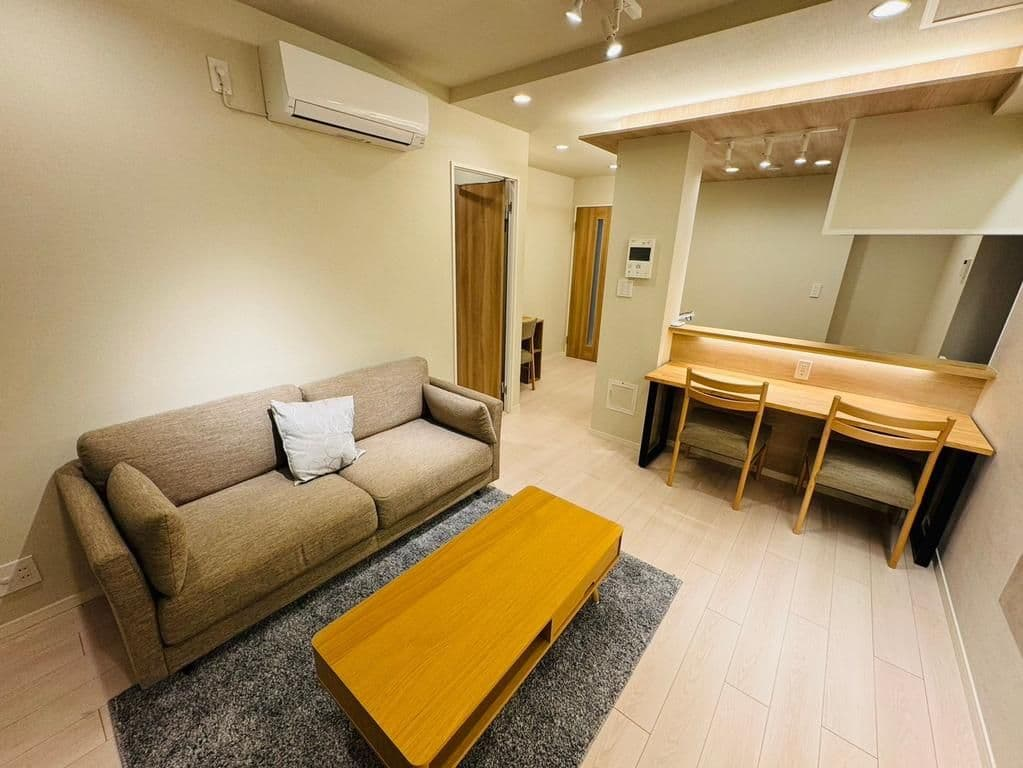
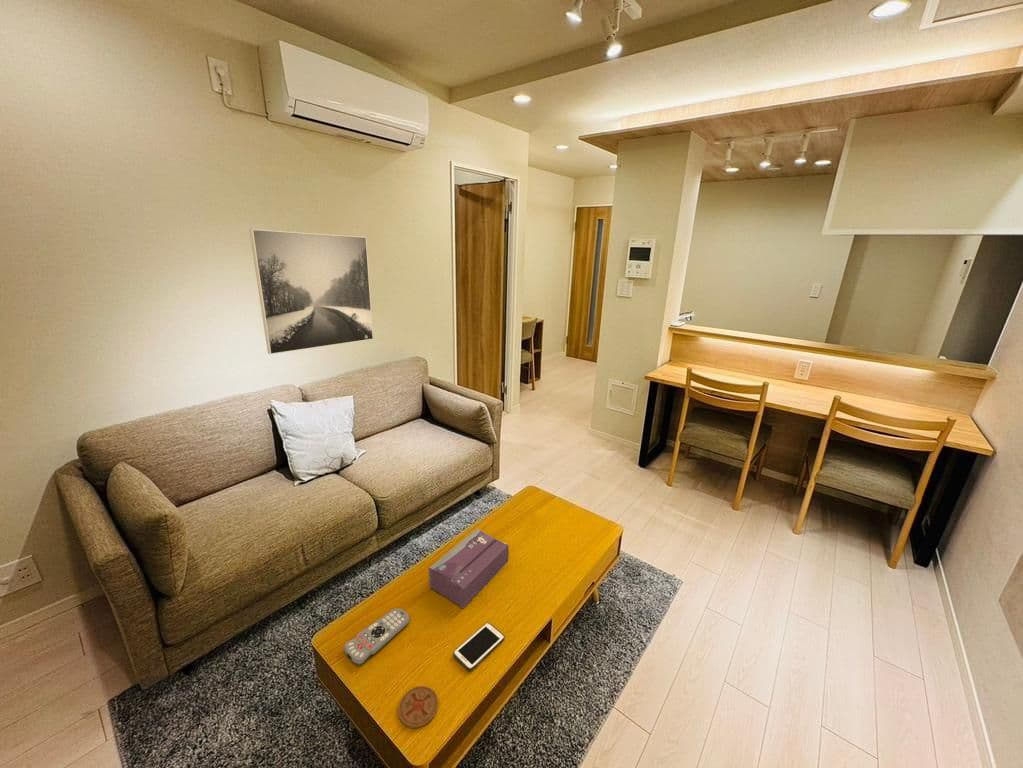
+ coaster [397,685,439,729]
+ tissue box [428,528,510,609]
+ remote control [343,608,411,666]
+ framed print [249,228,374,355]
+ cell phone [452,622,506,672]
